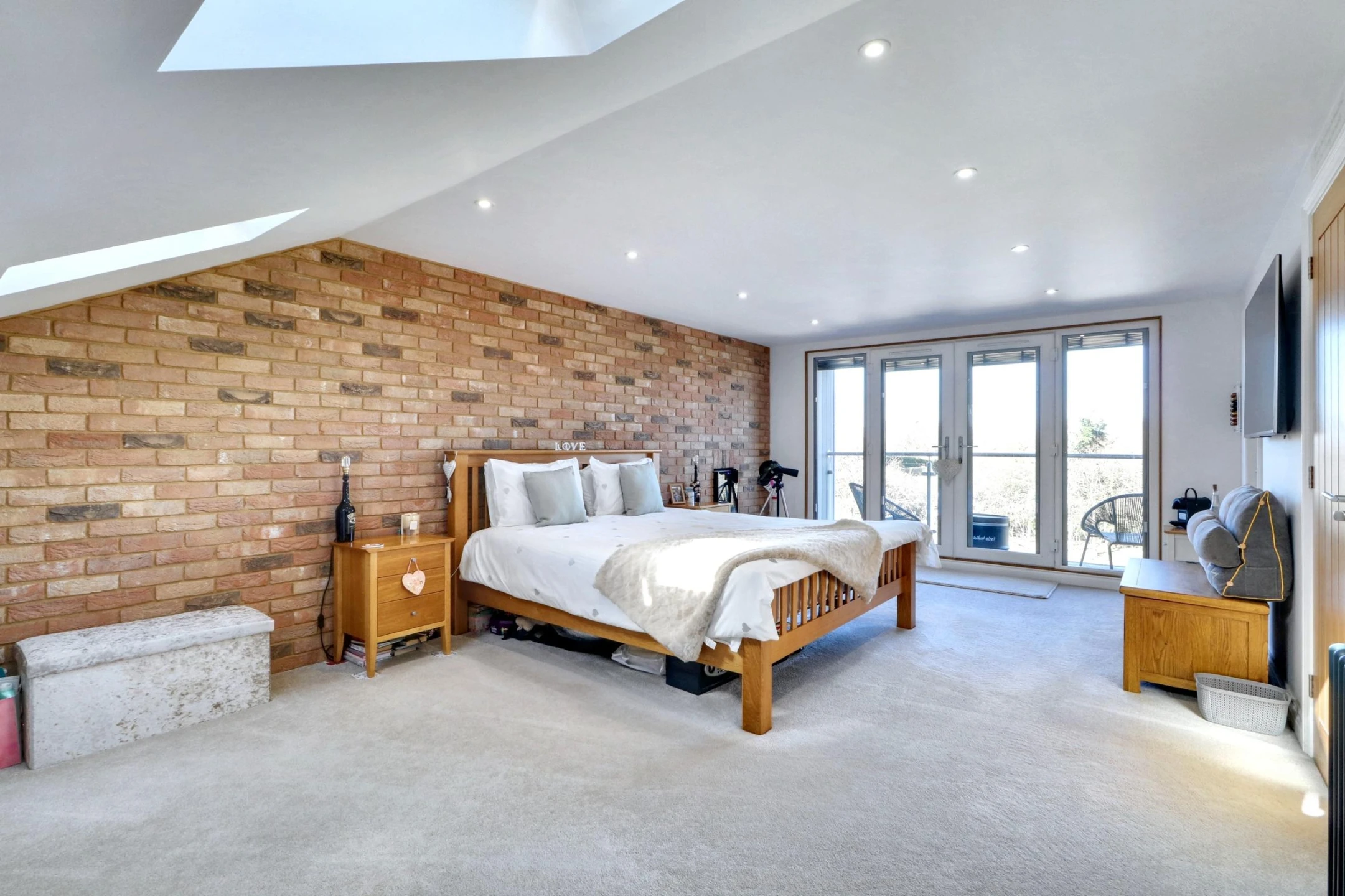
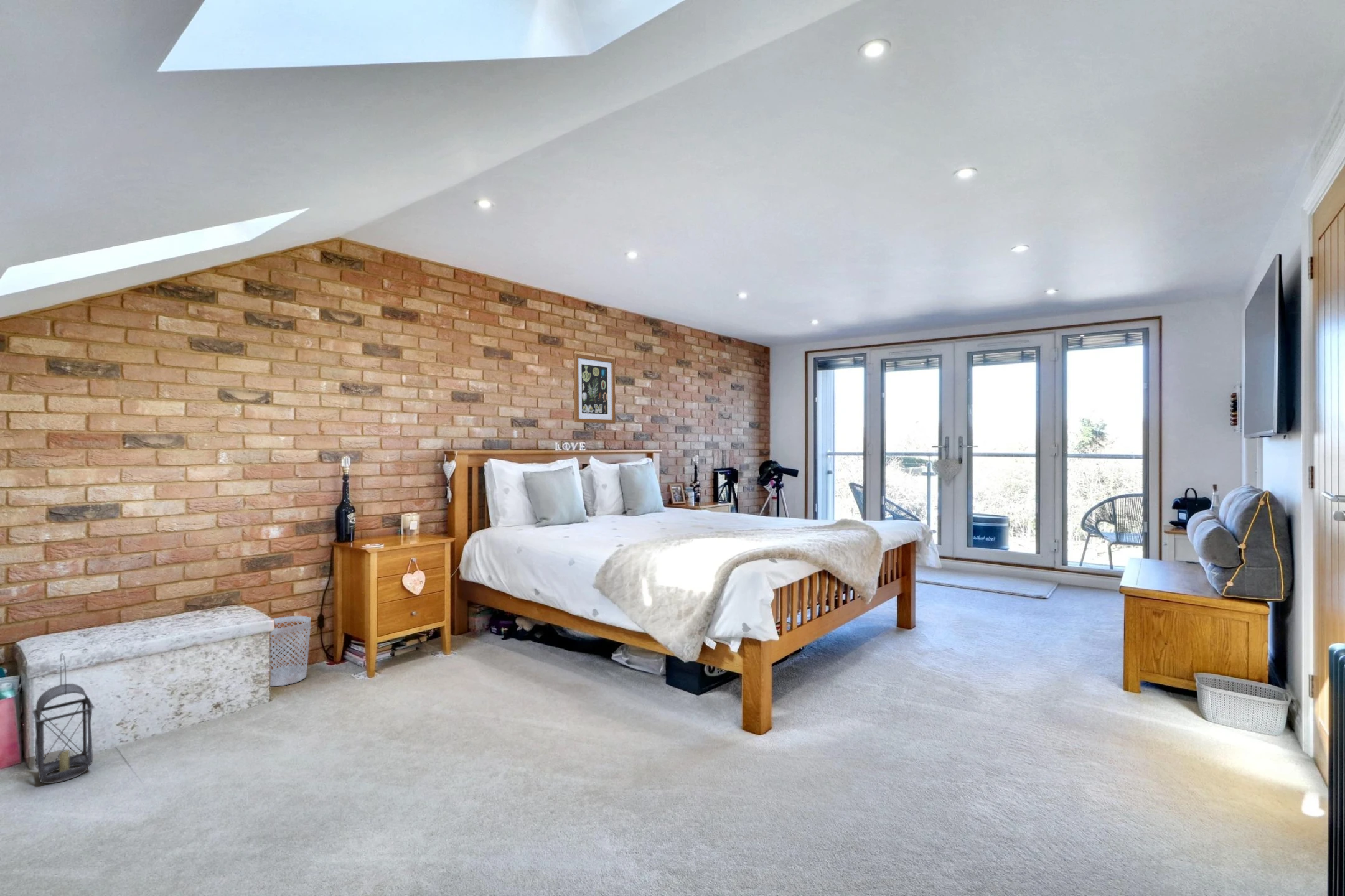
+ wastebasket [269,615,312,687]
+ lantern [32,653,95,784]
+ wall art [573,353,616,424]
